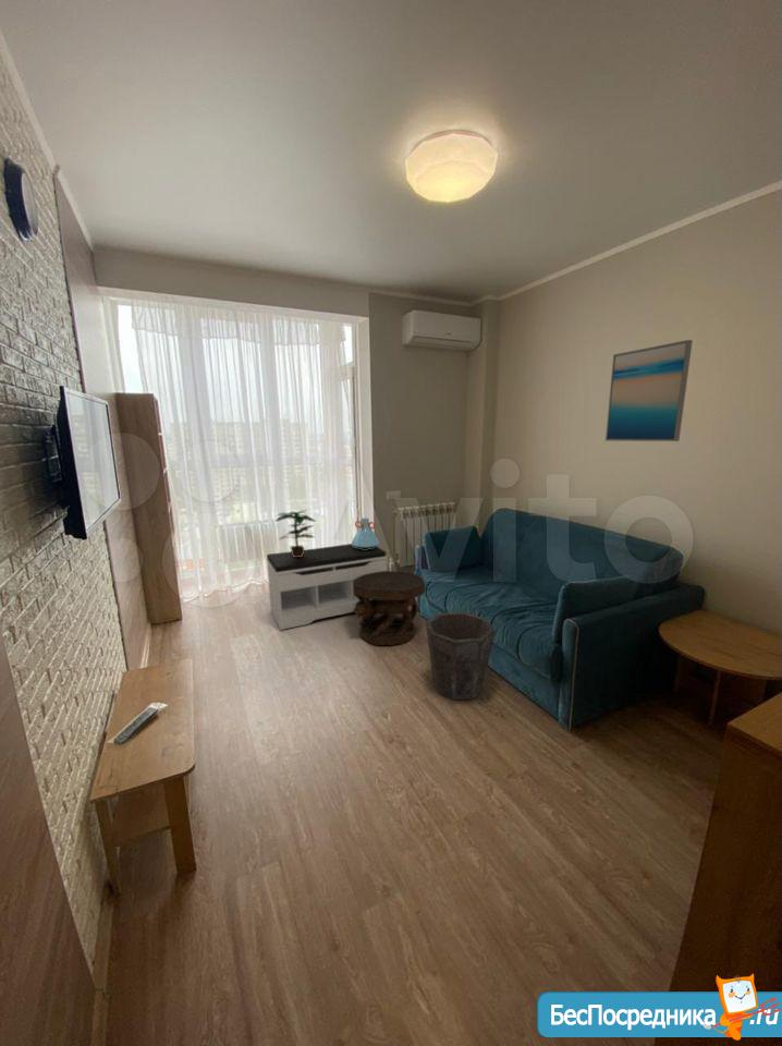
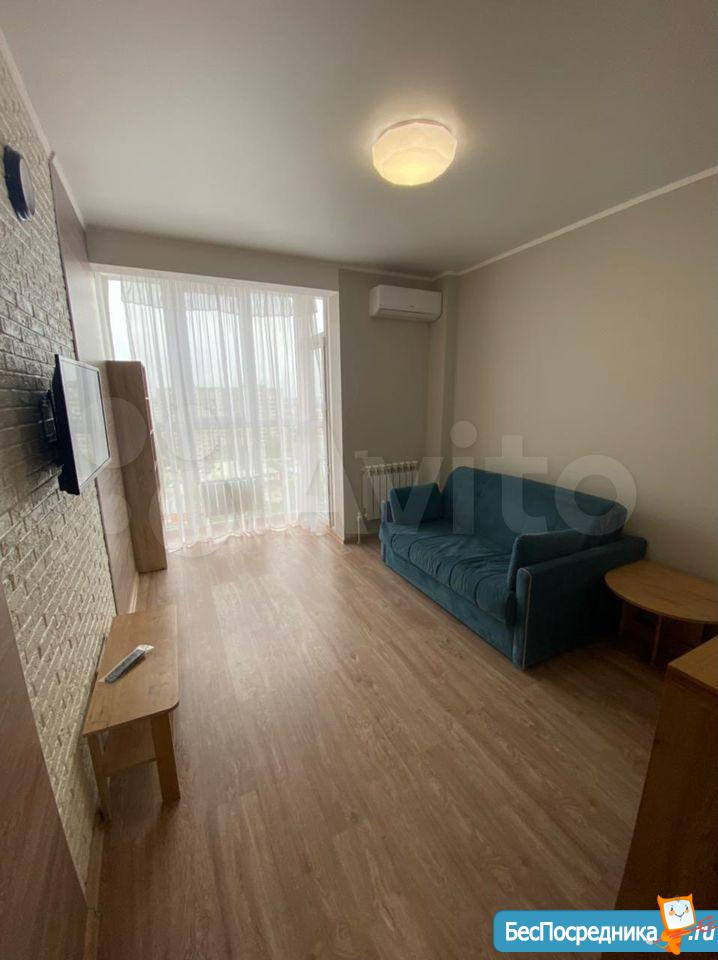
- side table [353,570,426,646]
- vase [351,516,380,549]
- potted plant [274,509,317,557]
- bench [266,543,388,631]
- waste bin [425,611,496,701]
- wall art [604,339,694,442]
